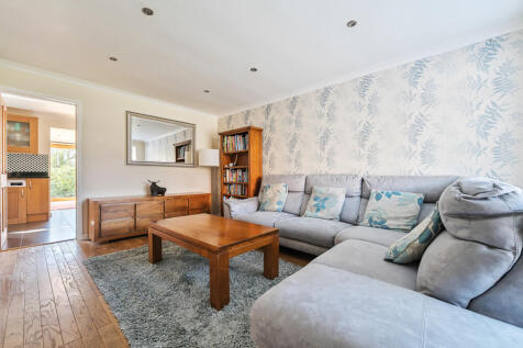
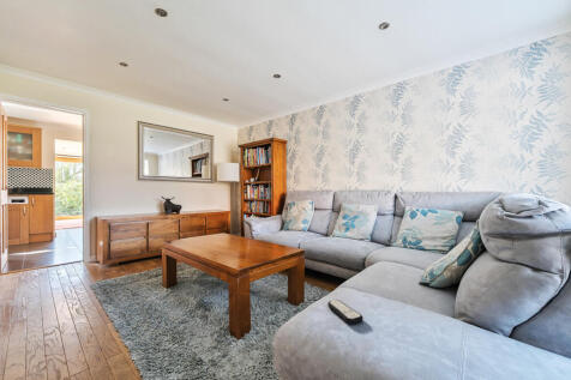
+ remote control [326,298,365,325]
